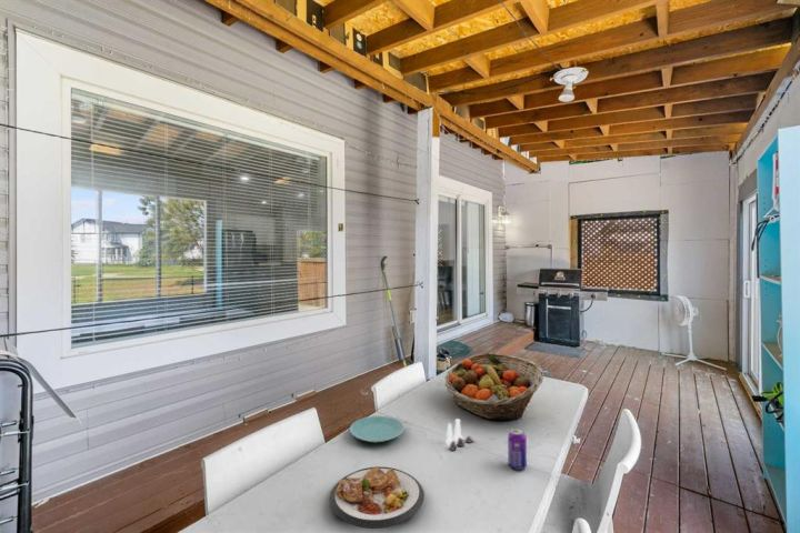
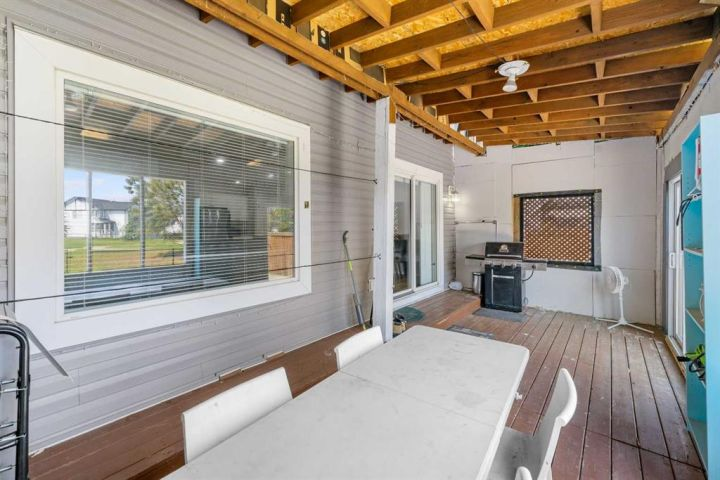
- plate [349,414,406,444]
- fruit basket [443,352,544,421]
- beverage can [507,428,528,471]
- salt and pepper shaker set [444,418,474,452]
- plate [329,465,426,530]
